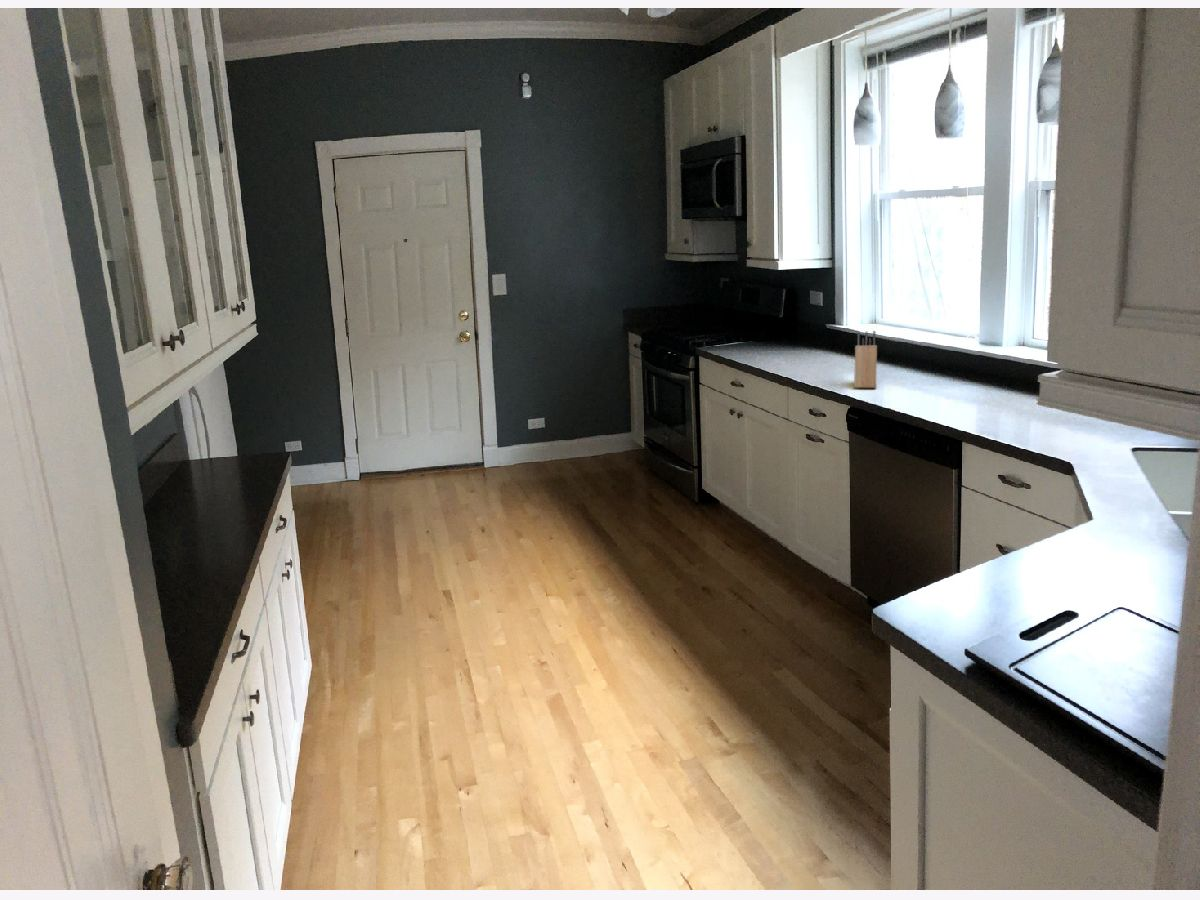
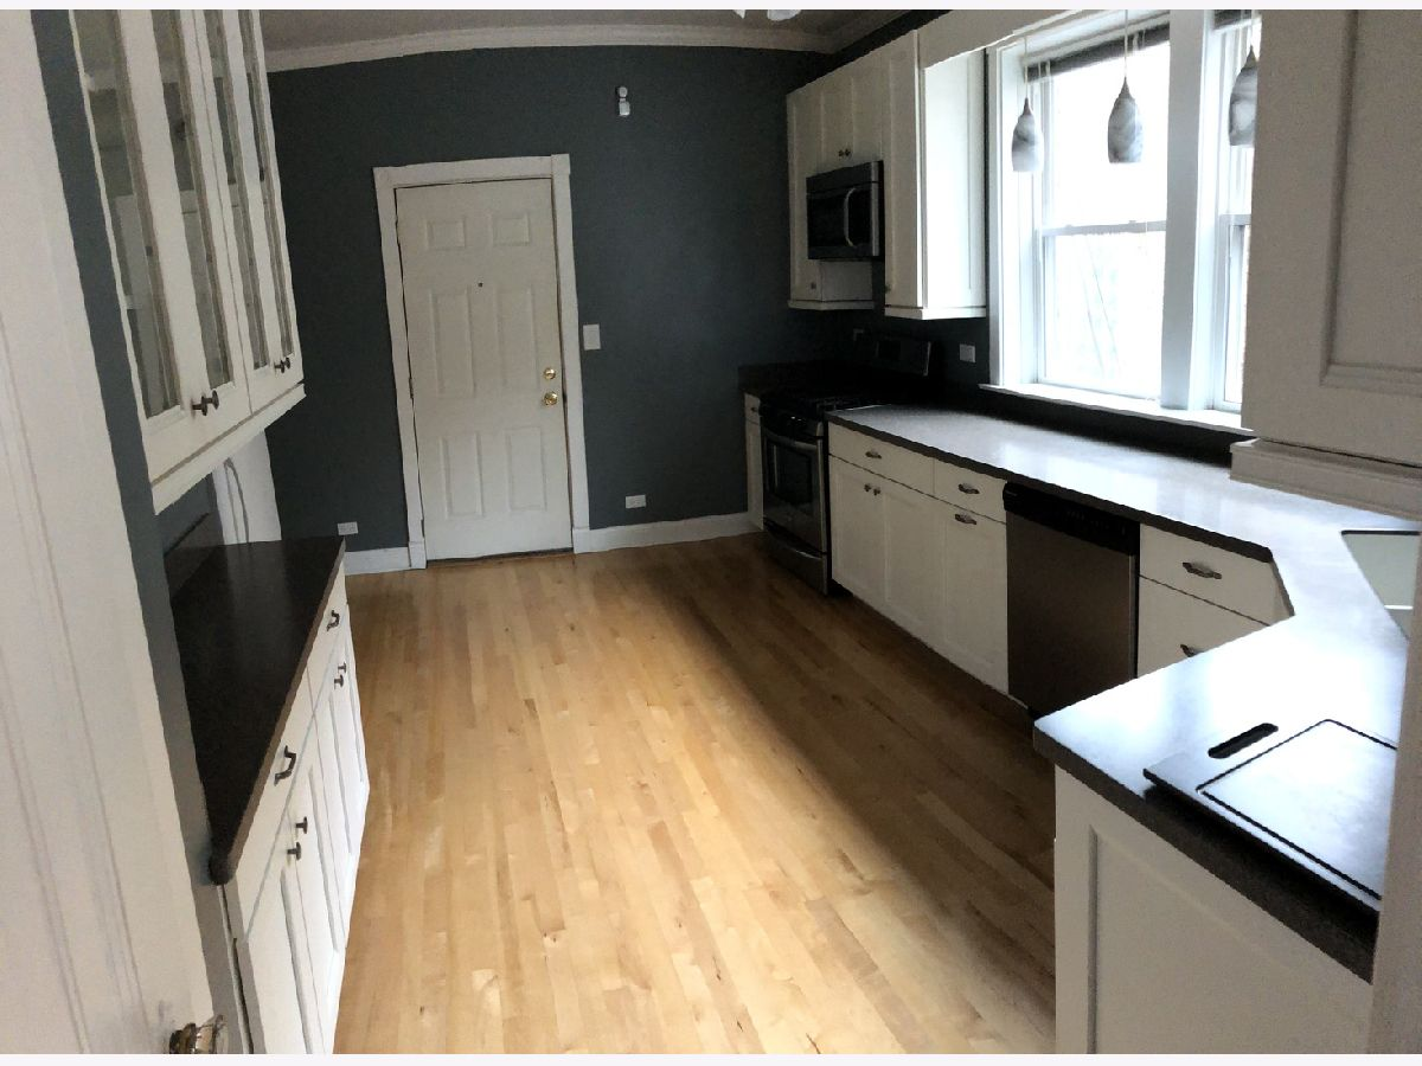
- knife block [853,330,878,389]
